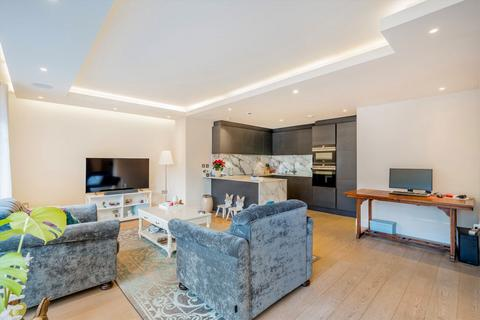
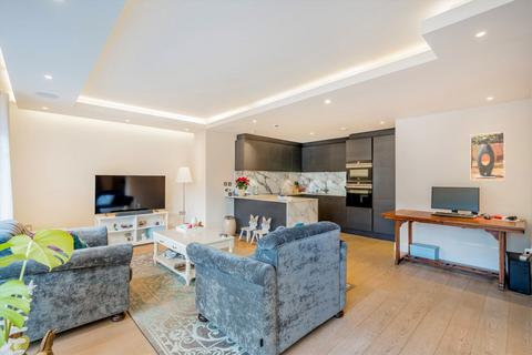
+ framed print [469,131,505,181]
